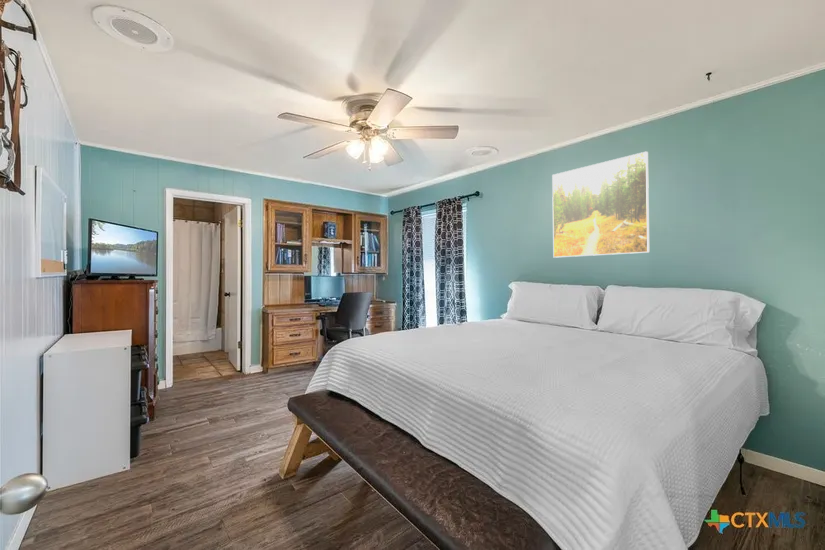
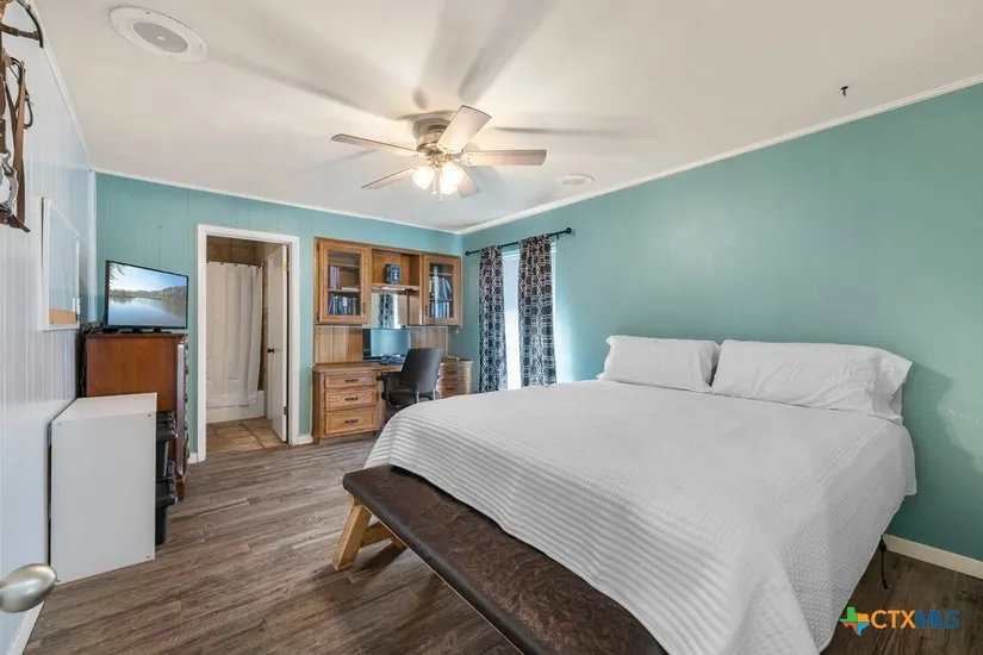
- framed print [551,150,650,259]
